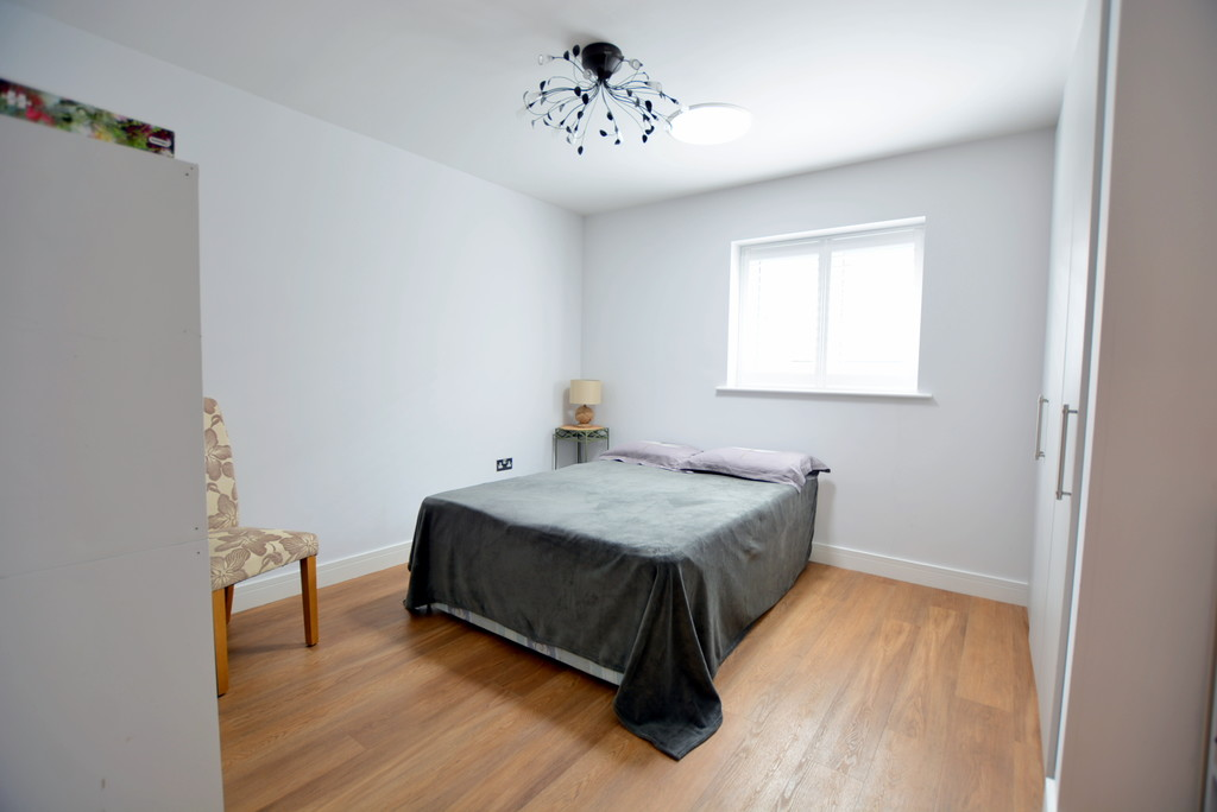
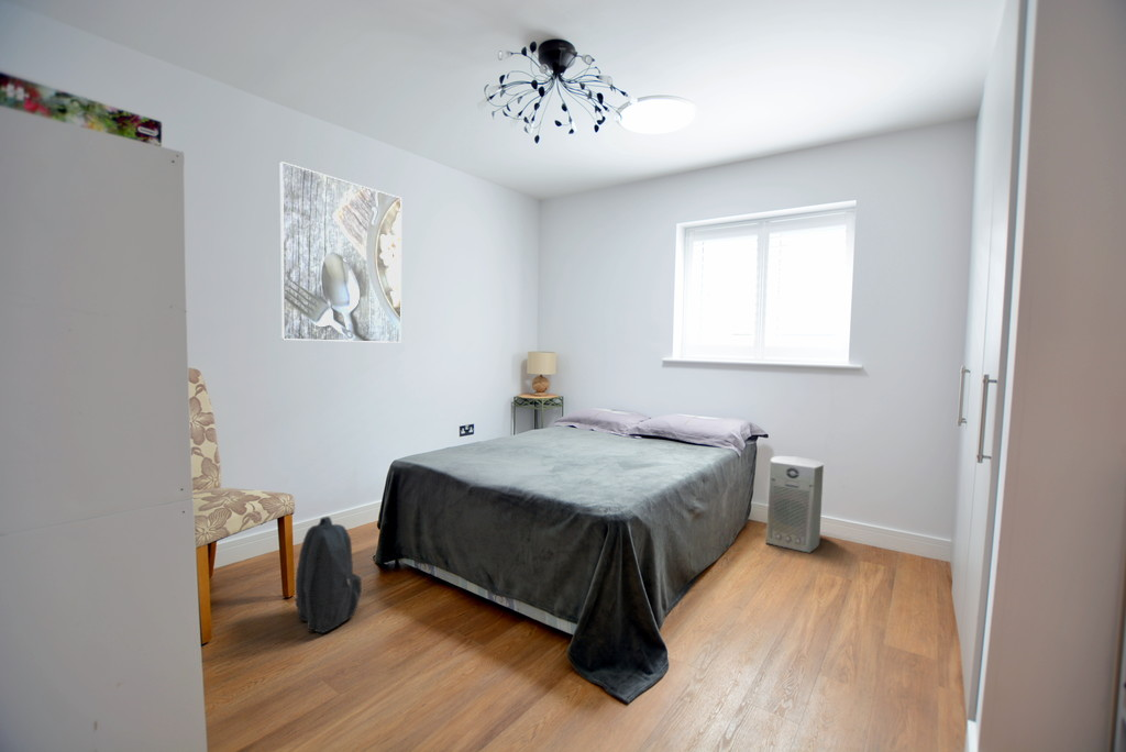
+ fan [765,455,825,554]
+ backpack [294,516,363,634]
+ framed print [278,161,402,344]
